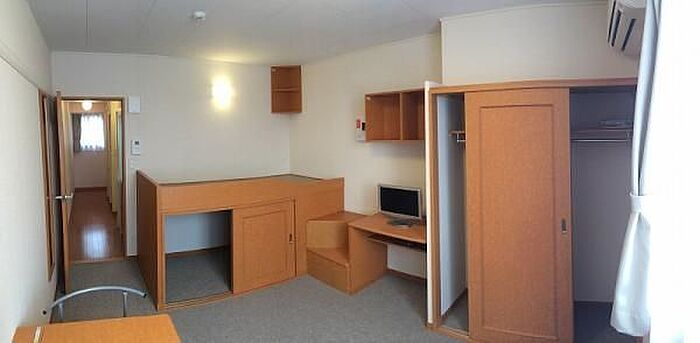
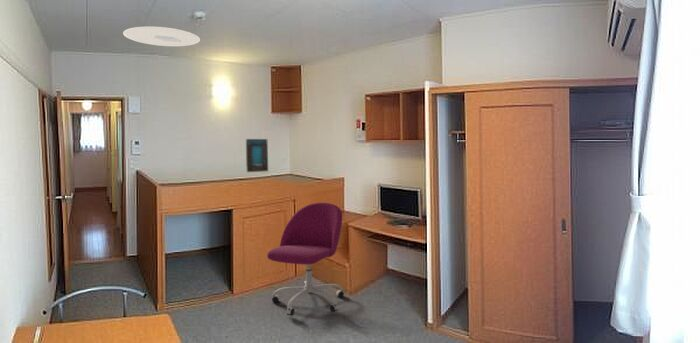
+ office chair [266,202,345,317]
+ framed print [245,138,269,173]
+ ceiling light [122,26,201,47]
